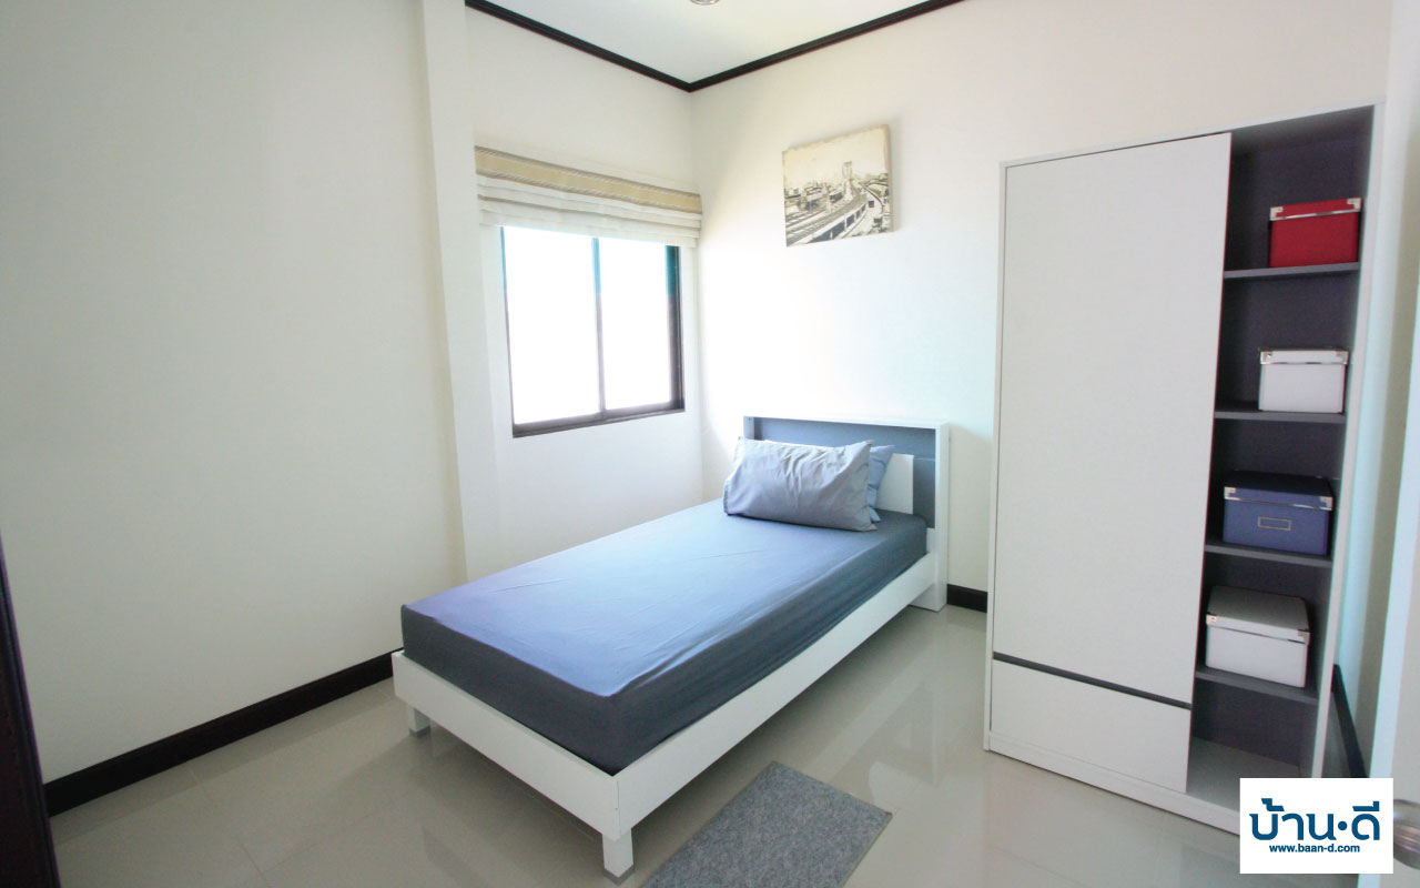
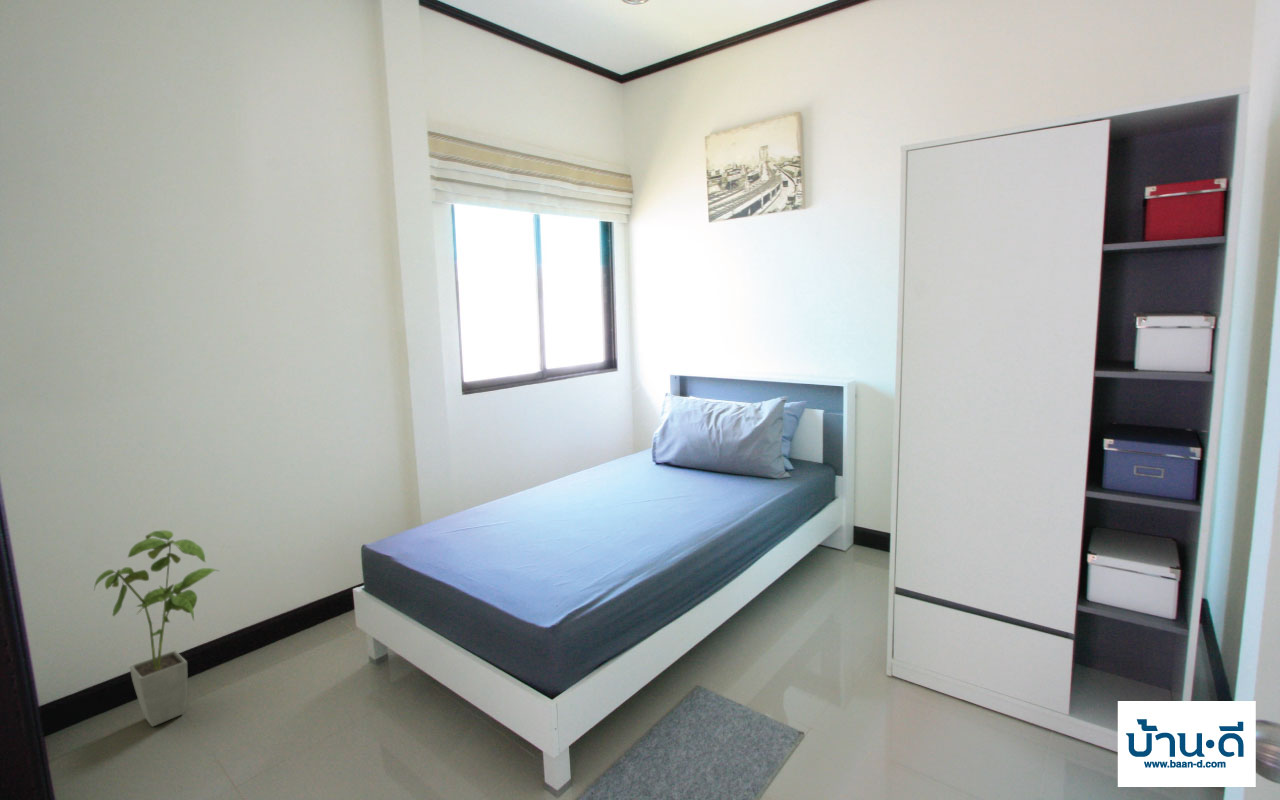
+ house plant [93,529,220,727]
